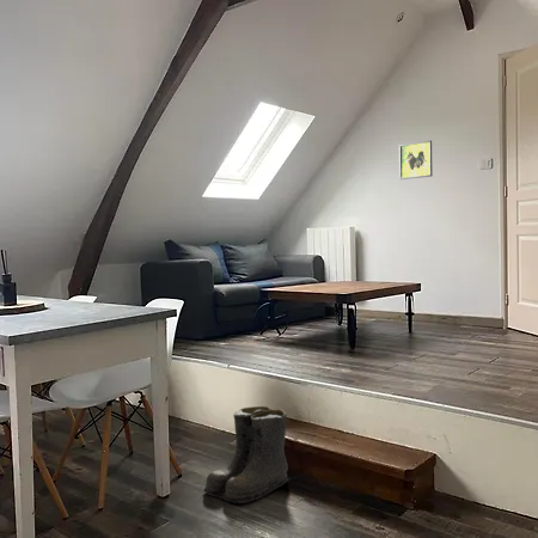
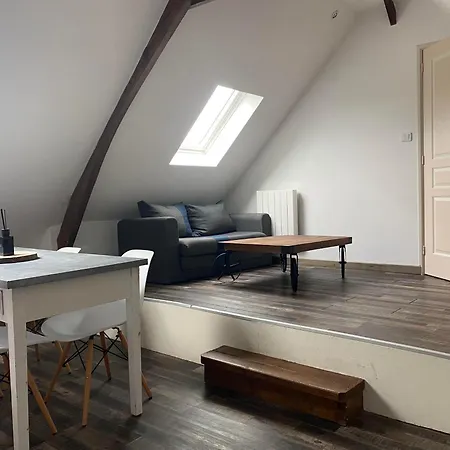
- boots [202,405,289,505]
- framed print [398,140,434,181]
